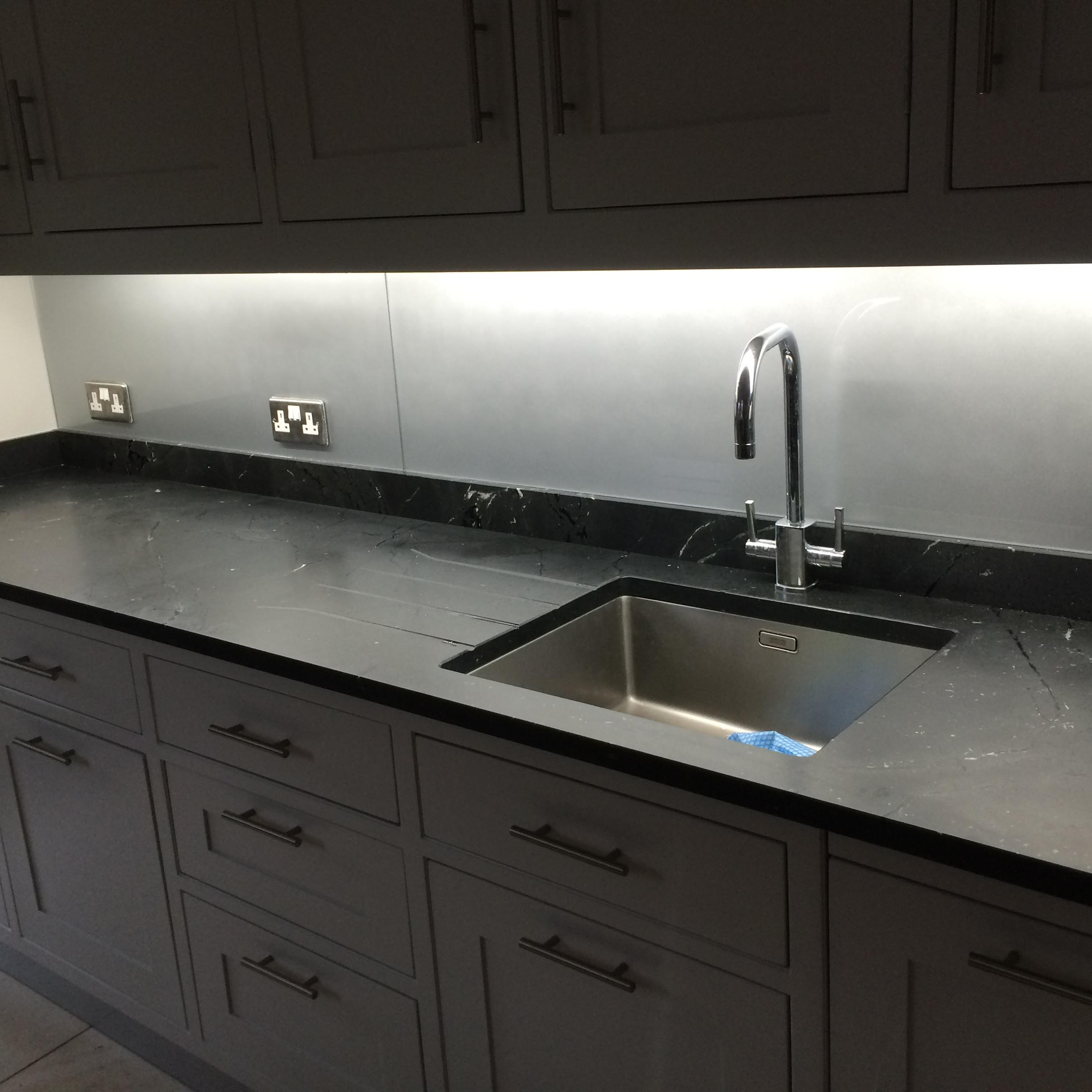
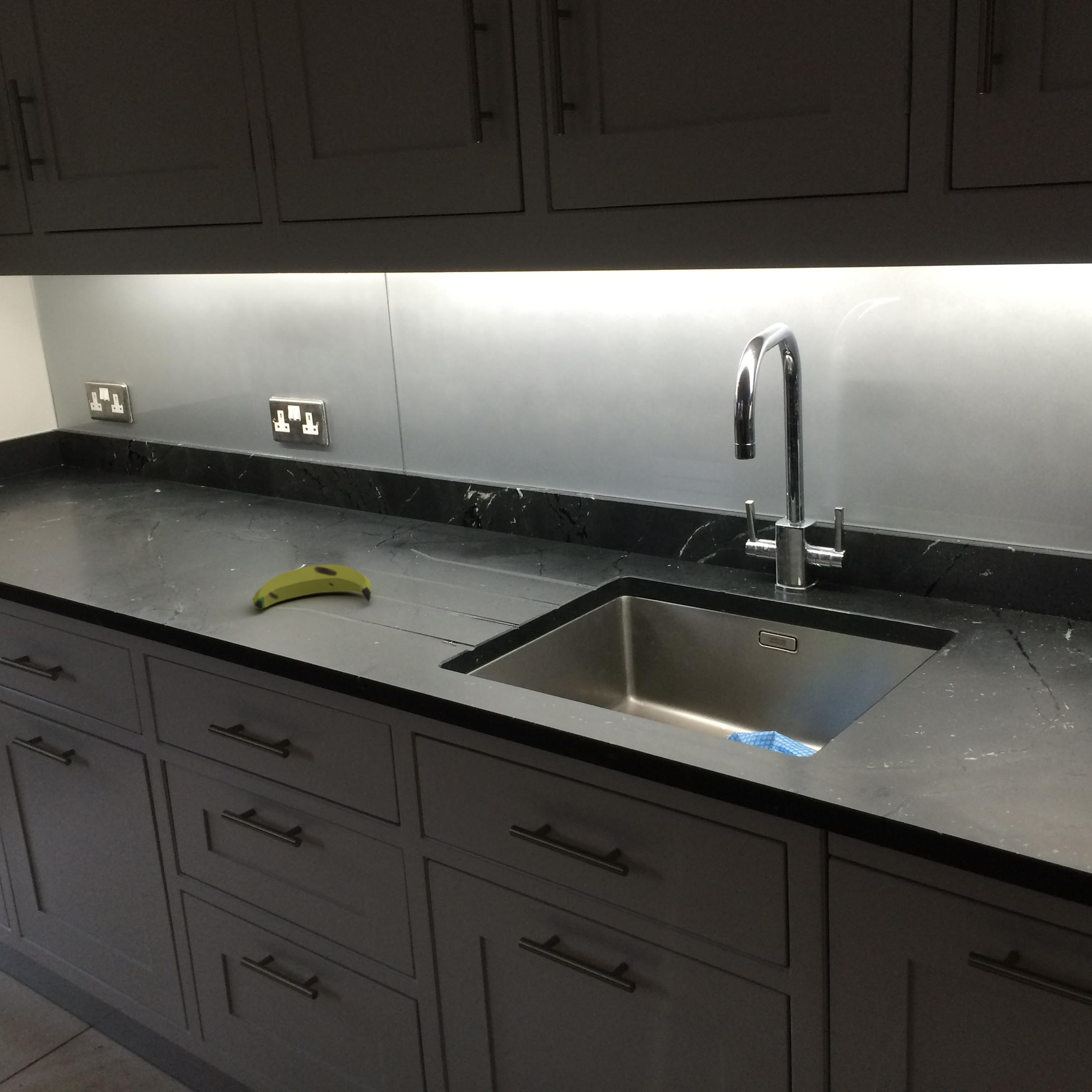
+ banana [252,564,372,610]
